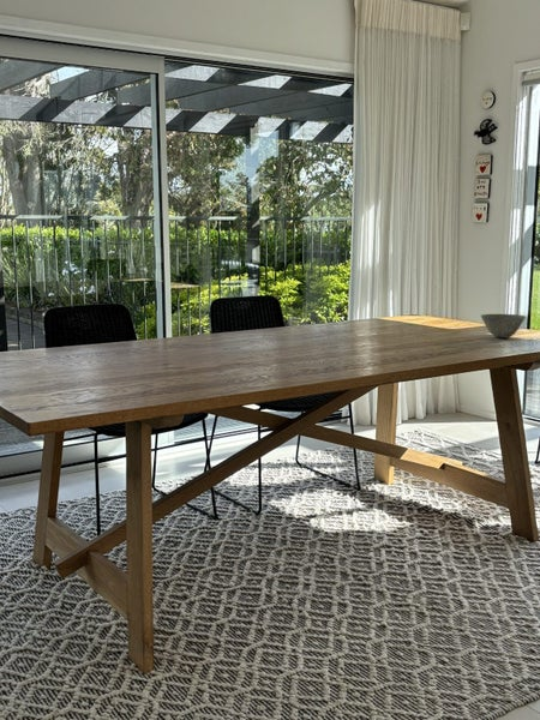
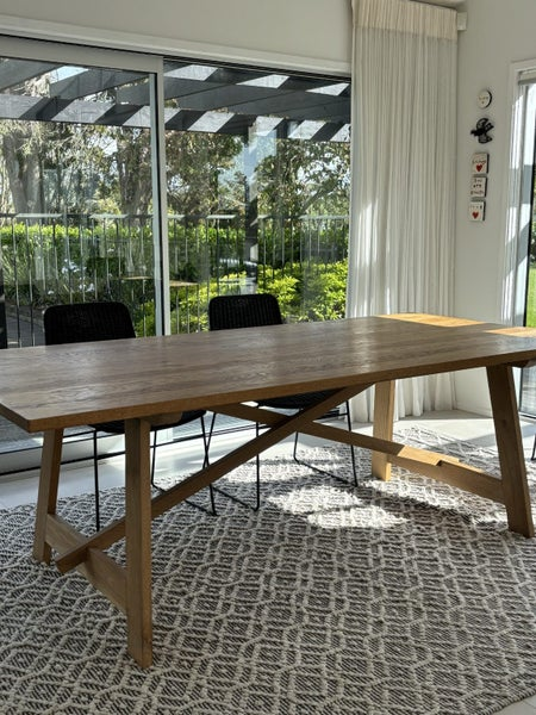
- bowl [480,313,527,340]
